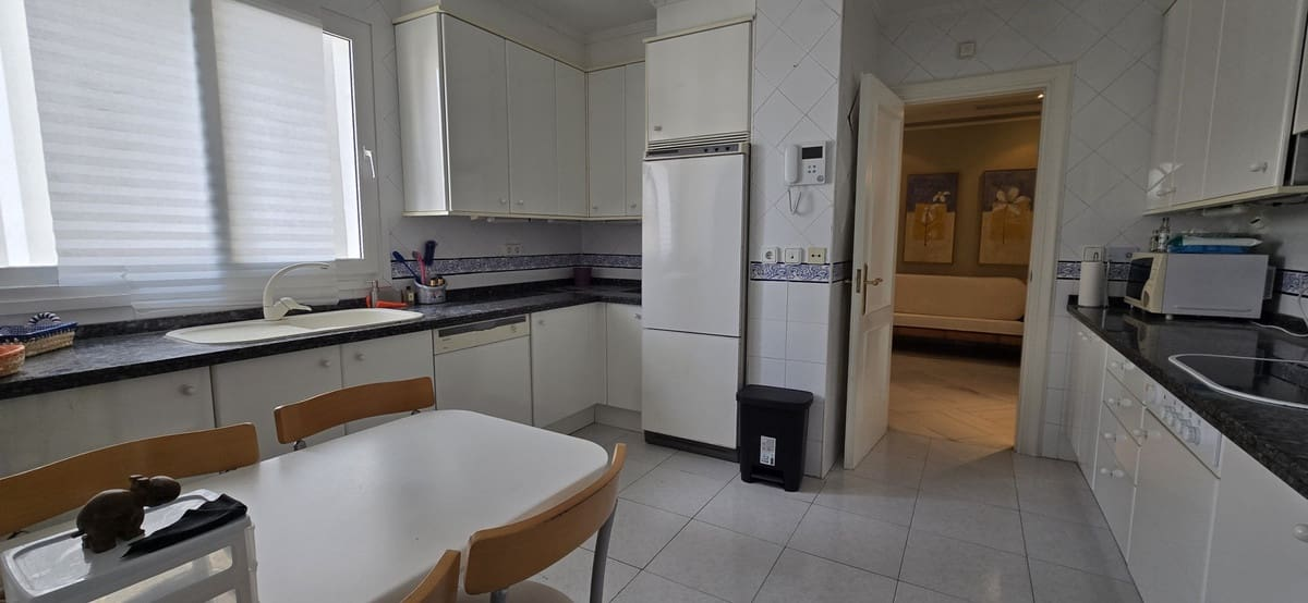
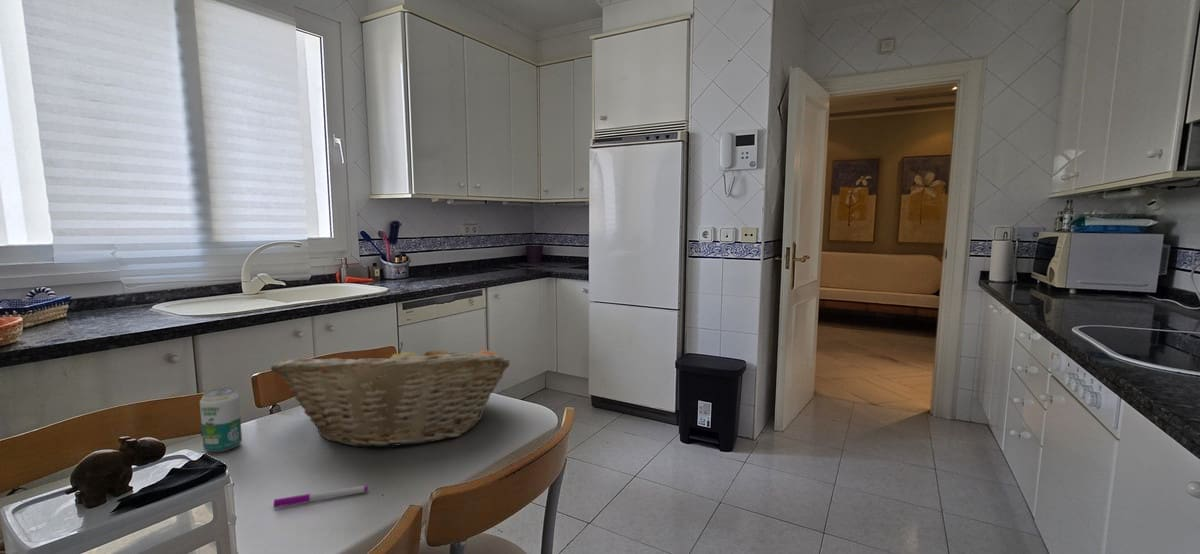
+ fruit basket [270,341,511,449]
+ pen [272,484,369,508]
+ beverage can [199,386,243,453]
